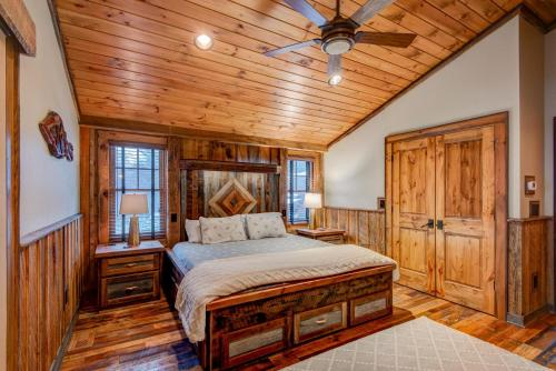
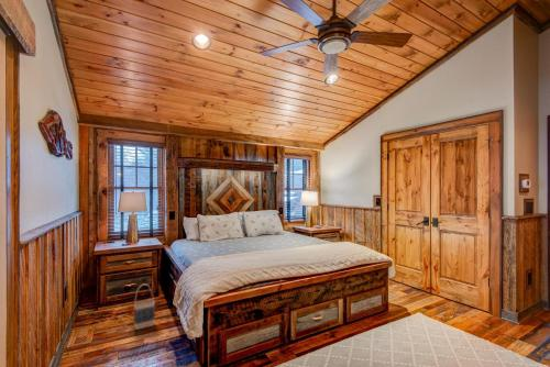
+ bag [133,283,156,331]
